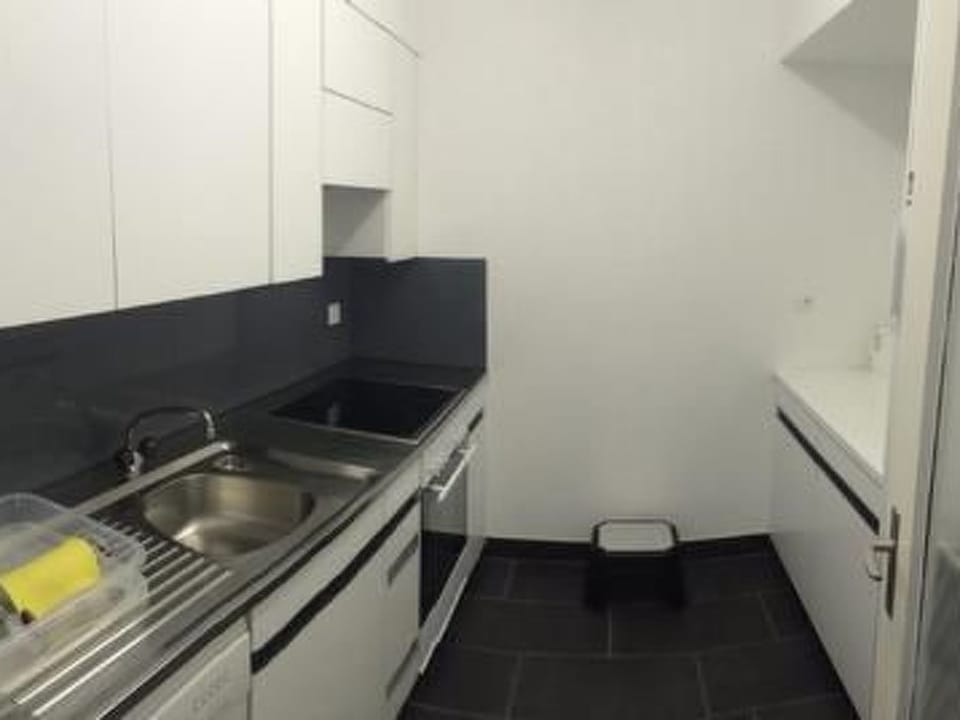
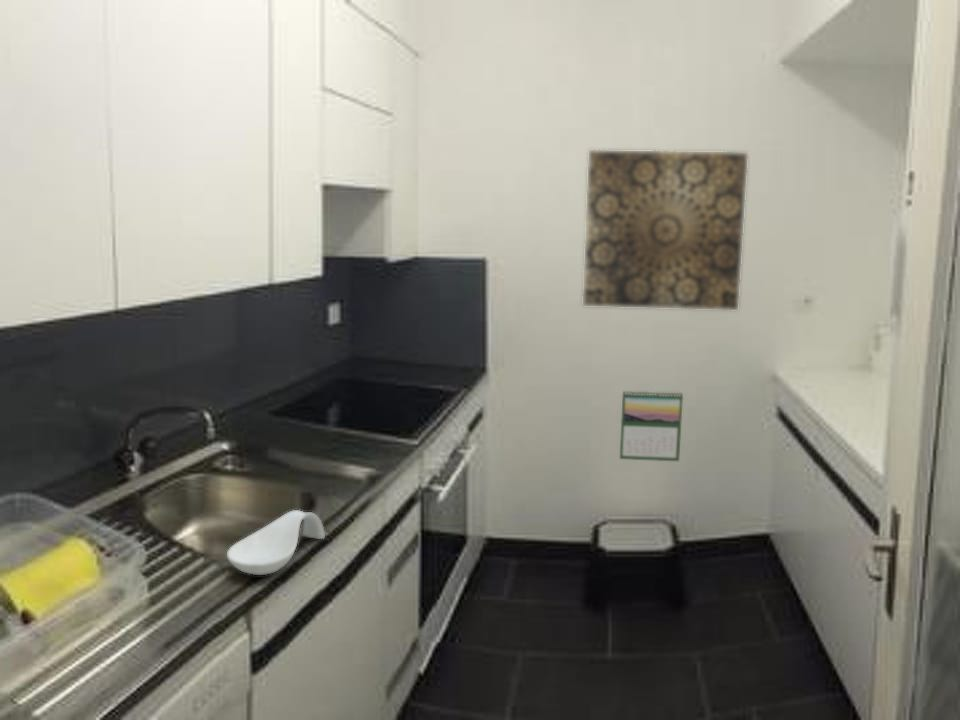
+ calendar [619,388,684,462]
+ wall art [582,149,749,311]
+ spoon rest [226,509,326,576]
